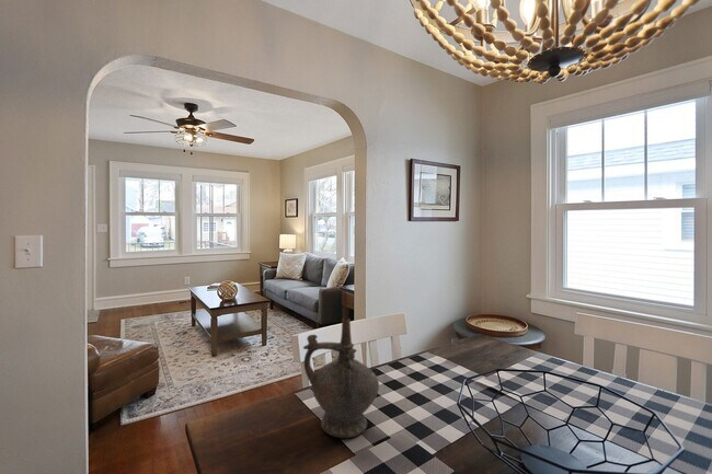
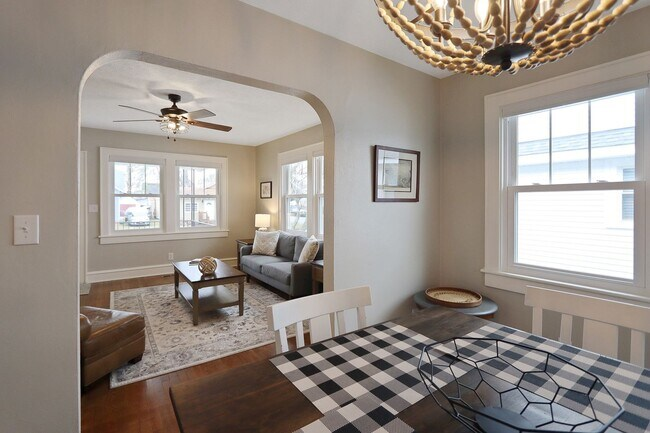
- ceremonial vessel [302,317,380,439]
